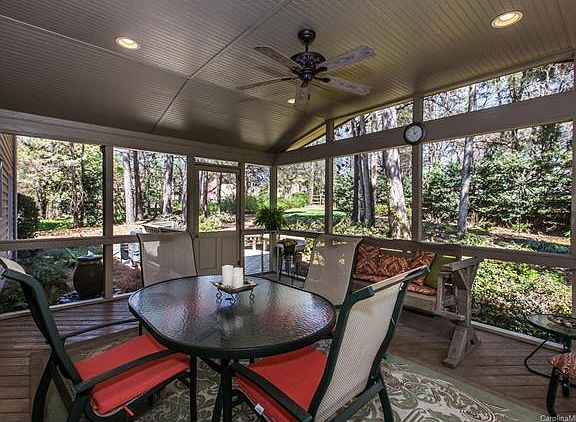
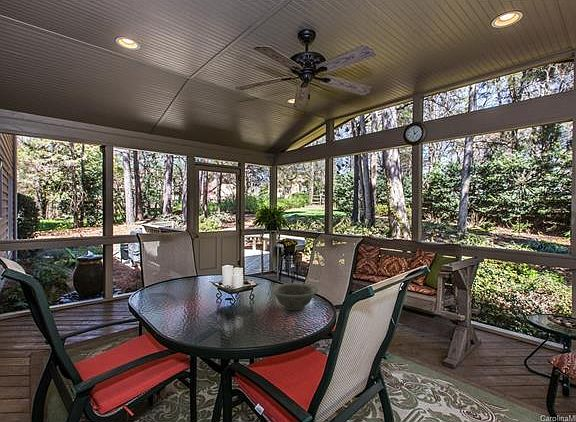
+ decorative bowl [270,282,319,311]
